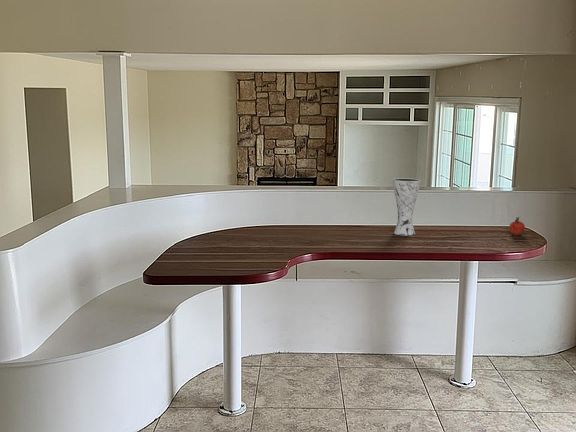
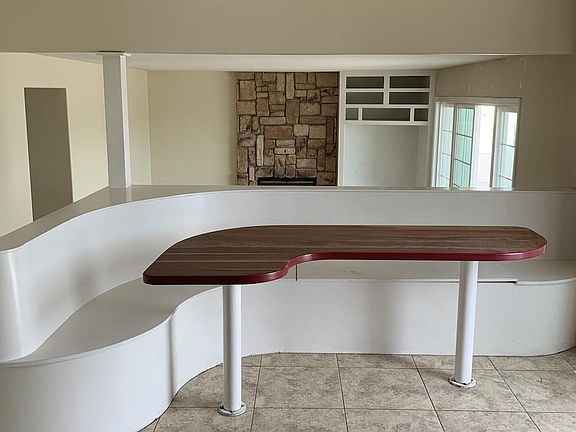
- fruit [508,216,526,237]
- vase [392,177,421,236]
